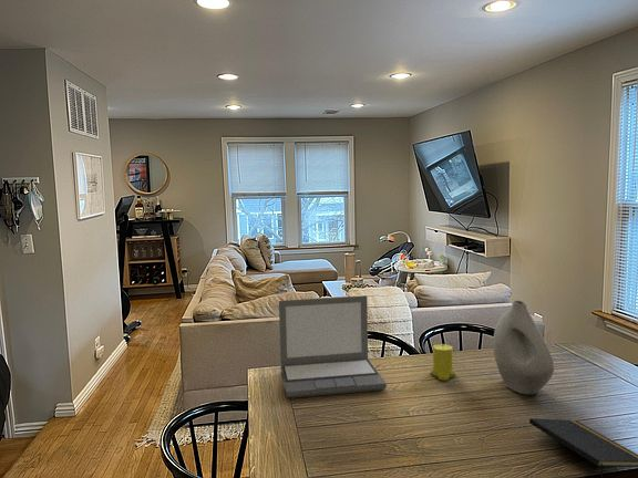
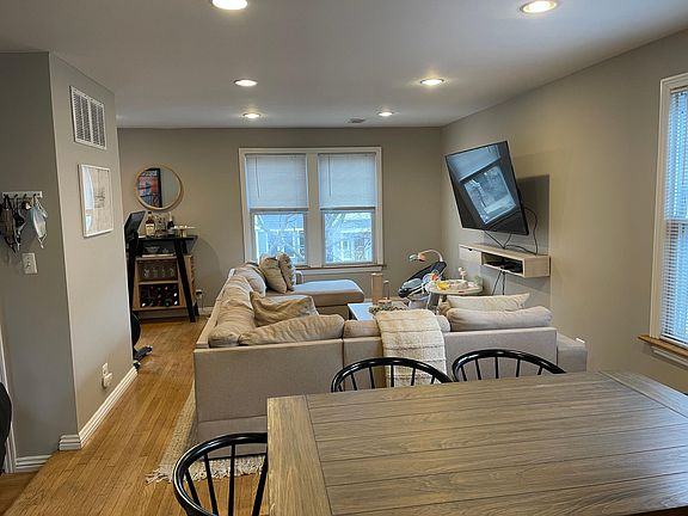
- notepad [528,417,638,478]
- candle [430,343,456,382]
- vase [492,300,555,396]
- laptop [278,294,388,399]
